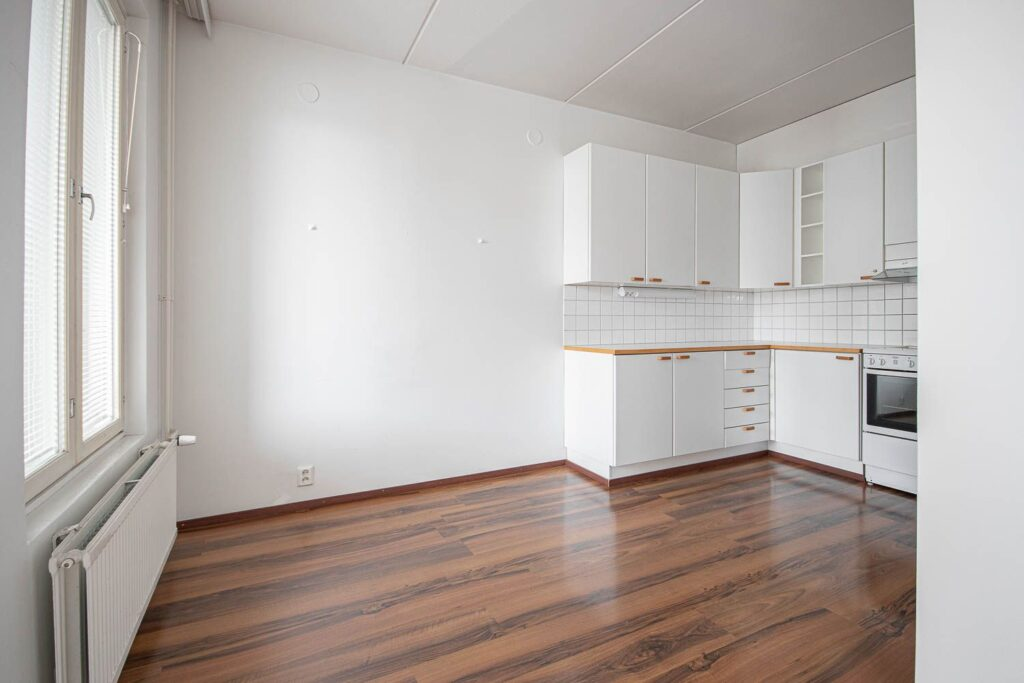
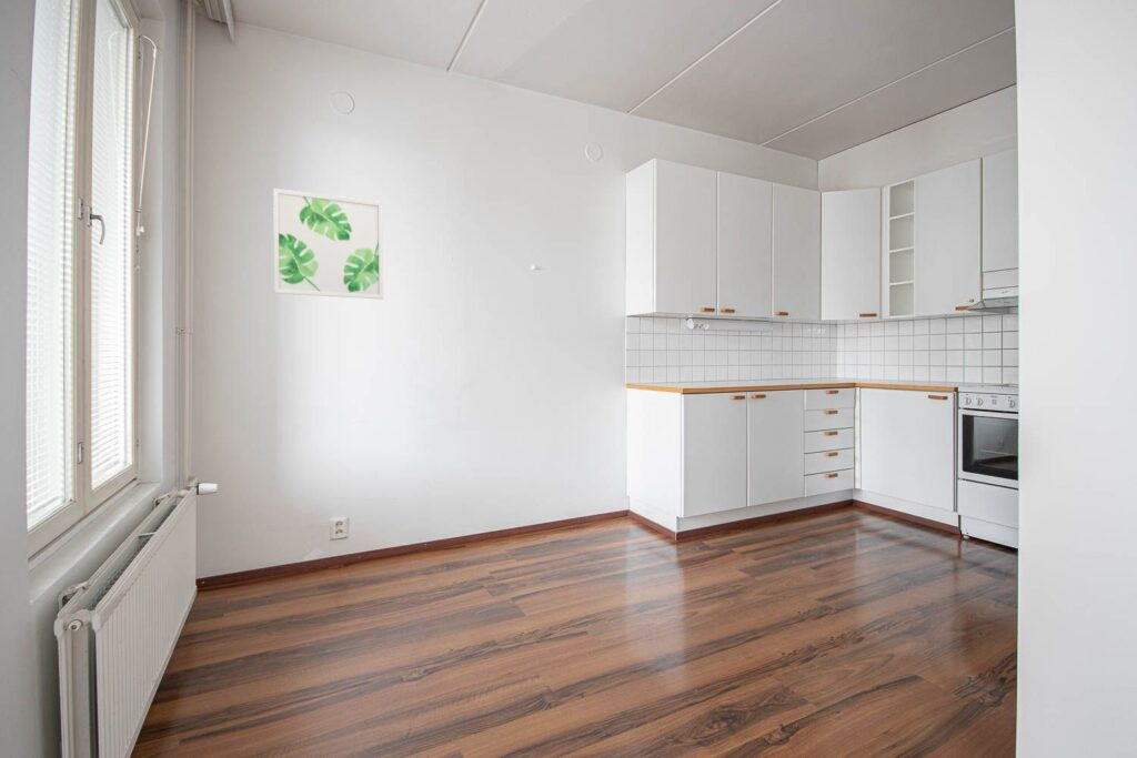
+ wall art [272,188,384,301]
